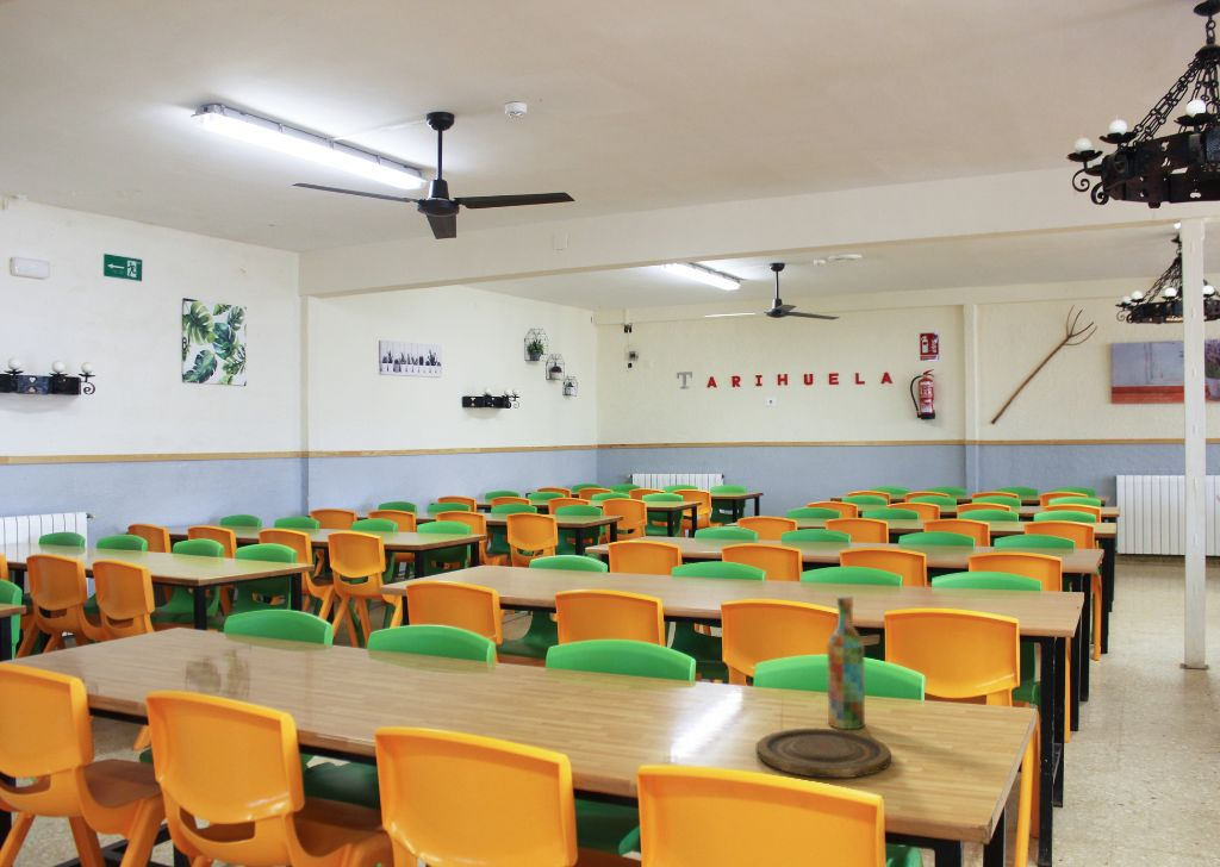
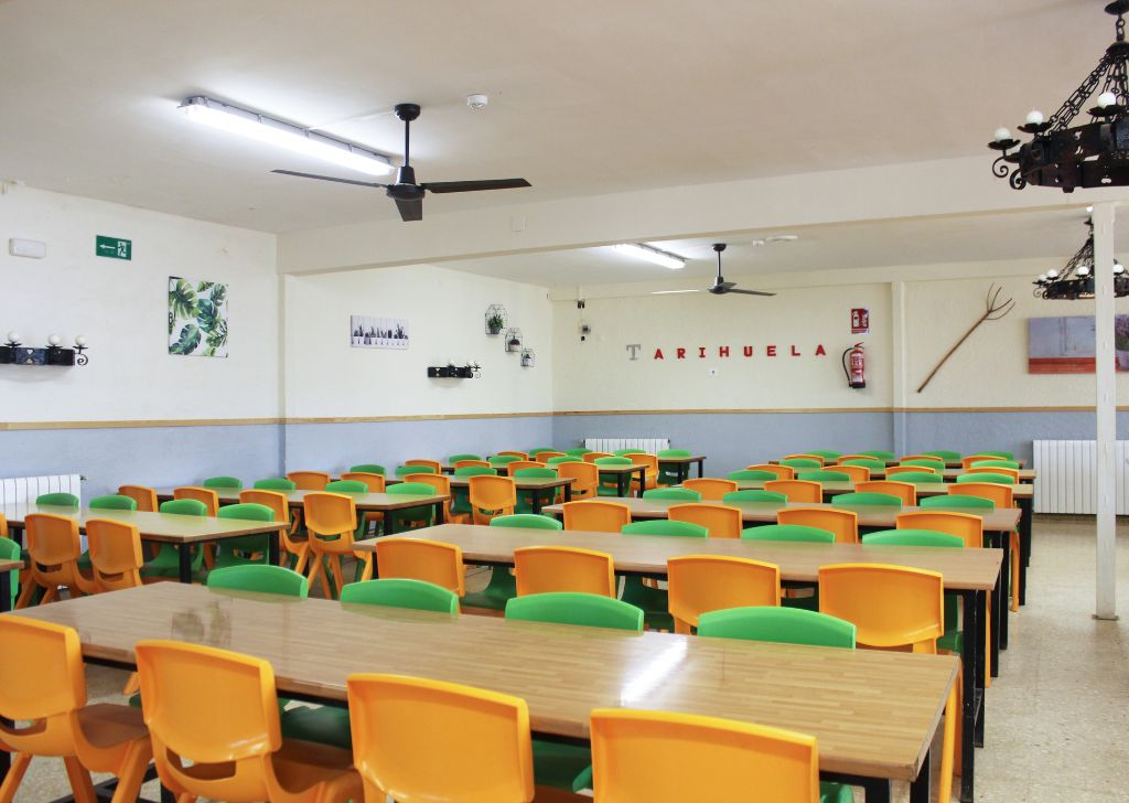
- wine bottle [827,594,866,730]
- plate [755,726,892,779]
